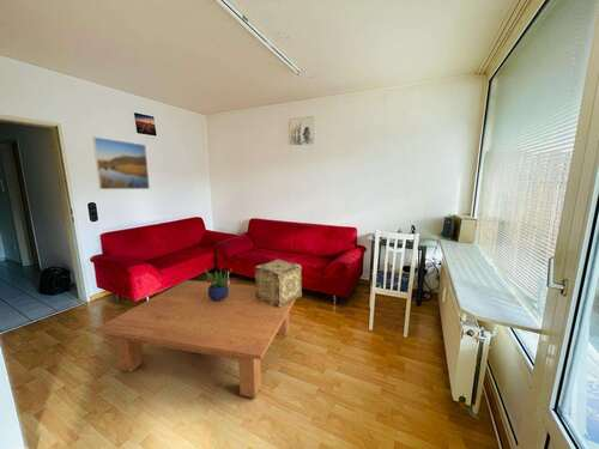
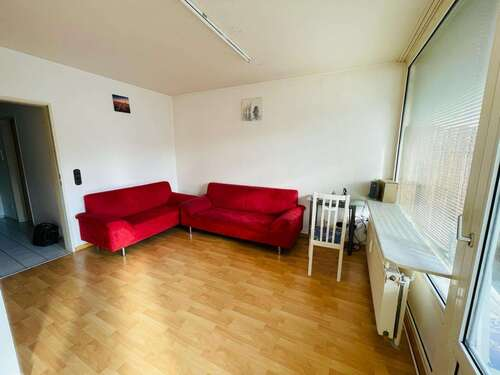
- coffee table [93,279,297,399]
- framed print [92,135,151,190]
- decorative box [254,259,303,308]
- potted plant [204,267,234,301]
